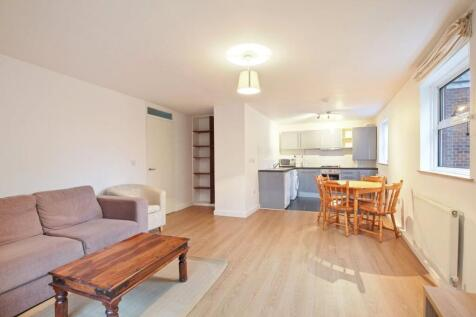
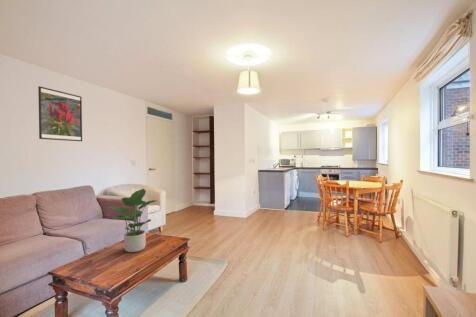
+ potted plant [110,188,157,253]
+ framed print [37,85,83,142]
